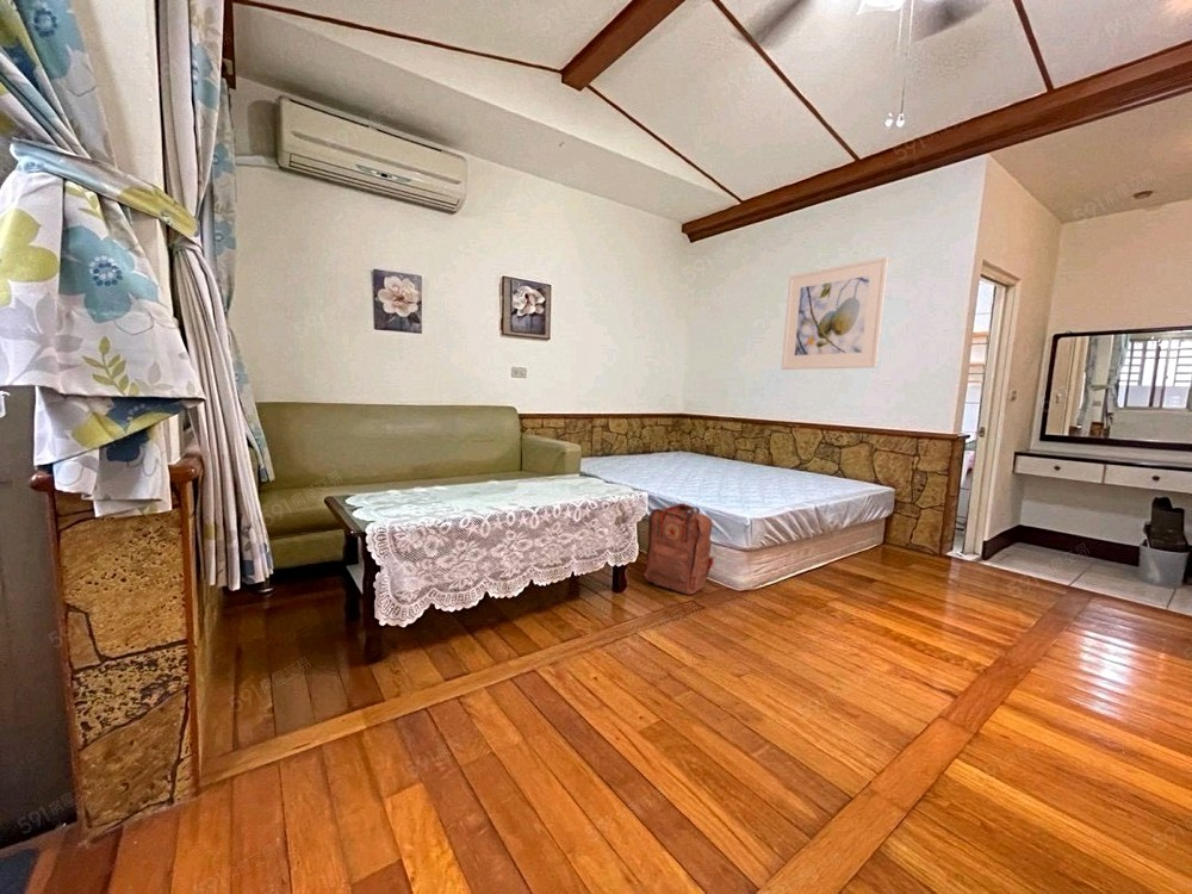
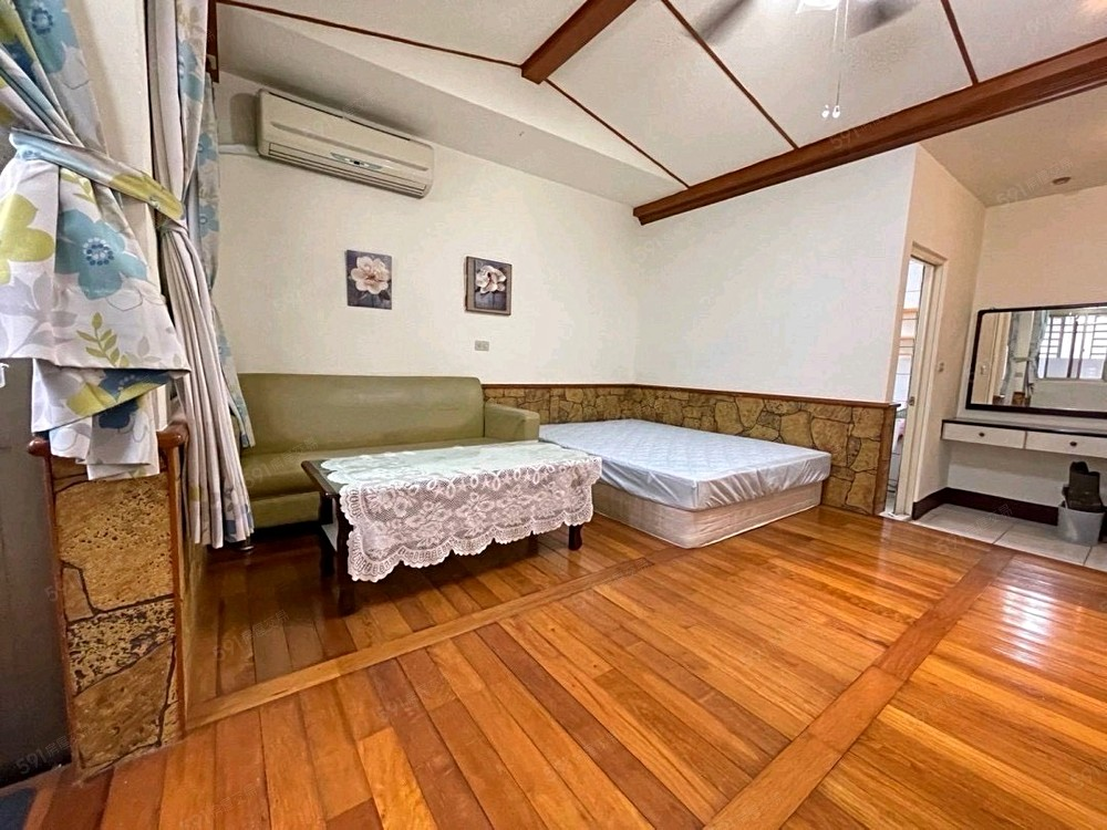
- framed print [781,255,890,371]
- backpack [642,502,714,596]
